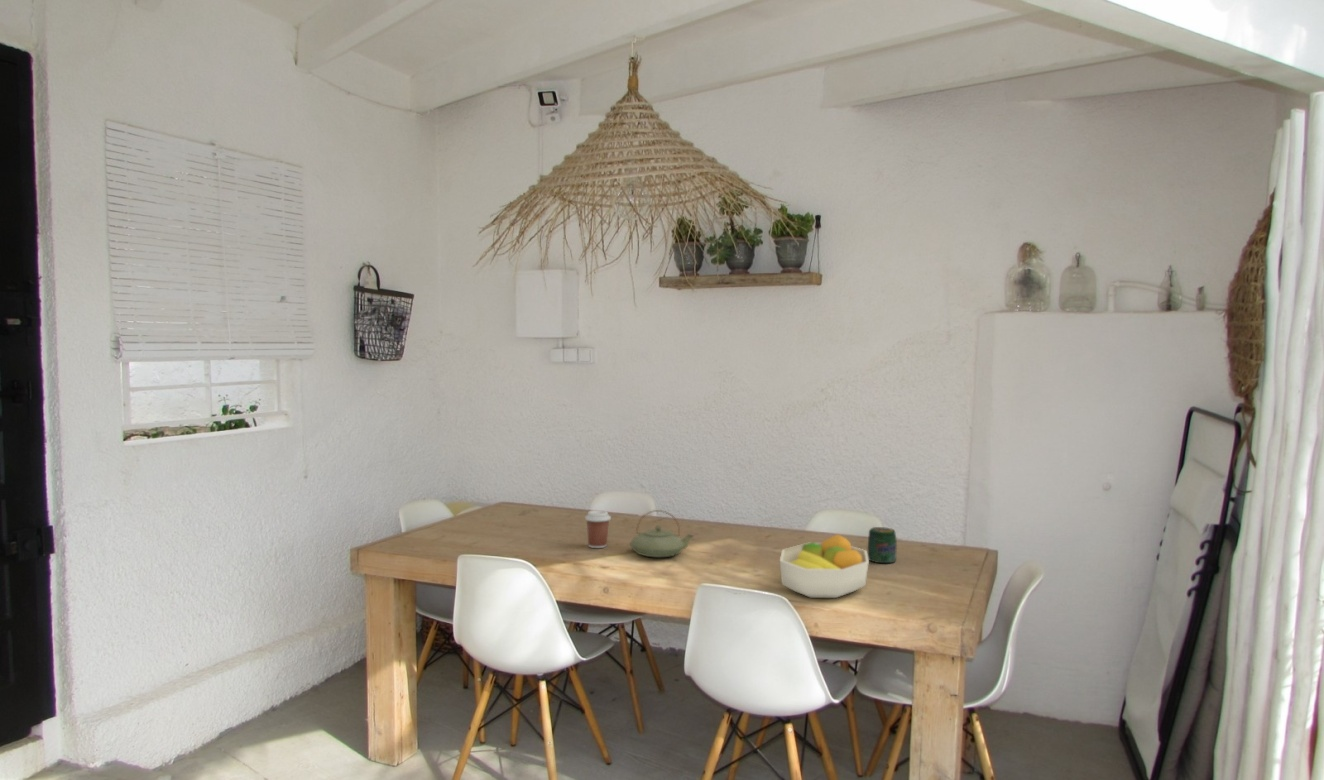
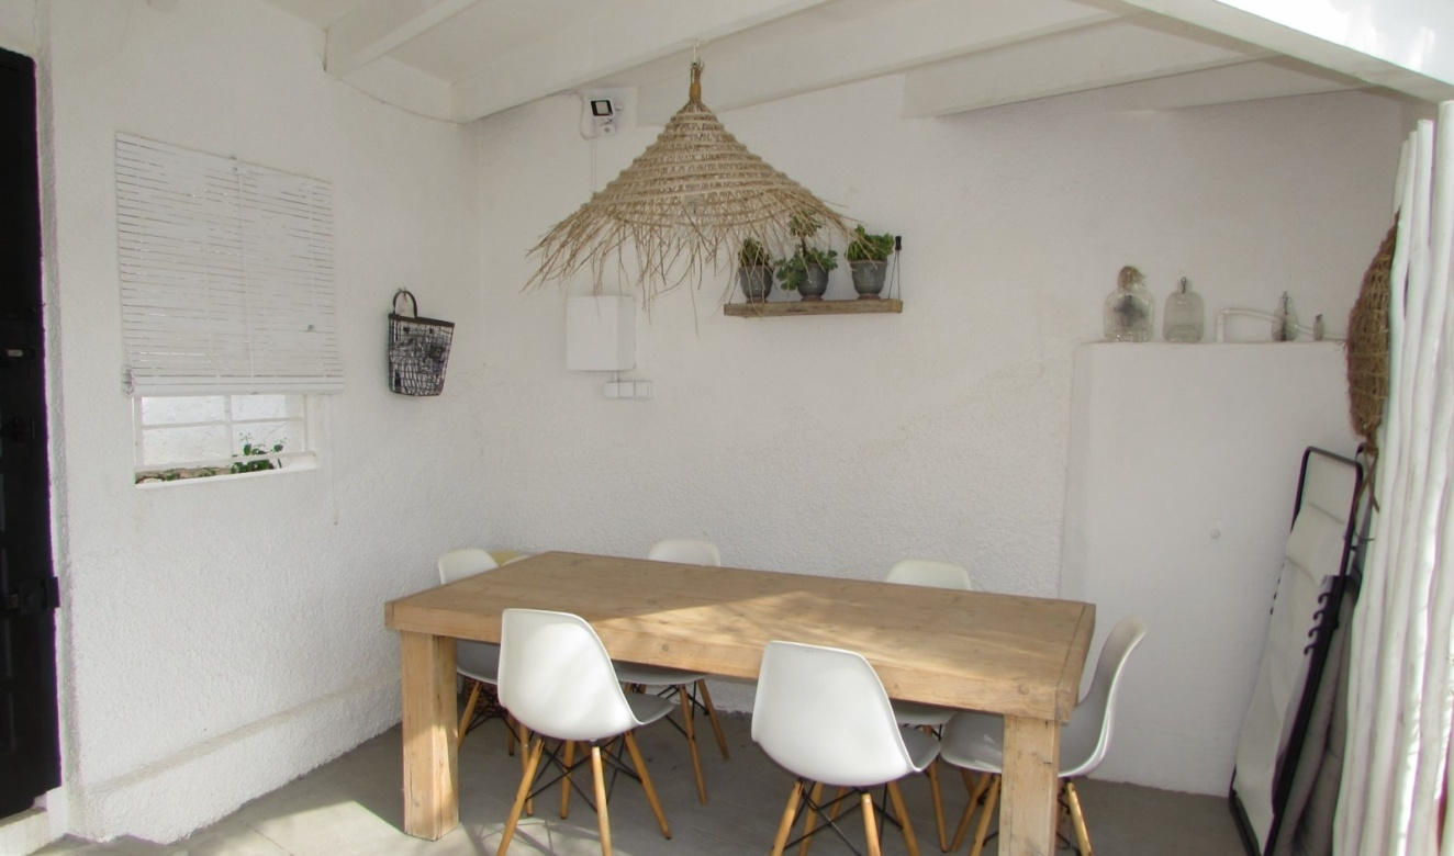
- jar [867,526,898,564]
- coffee cup [584,509,612,549]
- teapot [629,509,695,558]
- fruit bowl [779,533,870,599]
